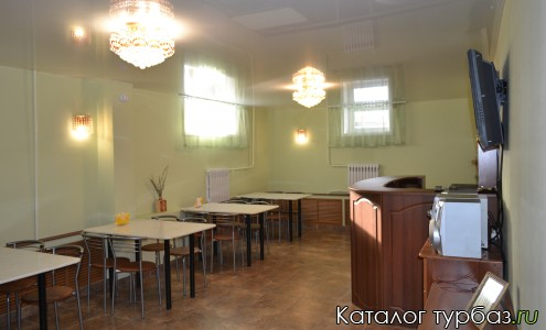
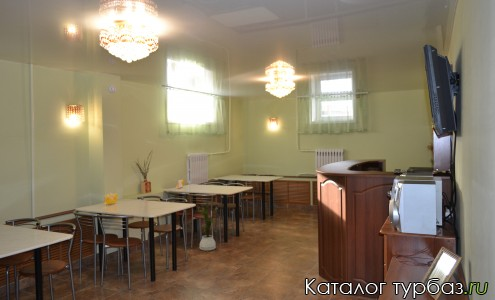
+ house plant [197,201,218,252]
